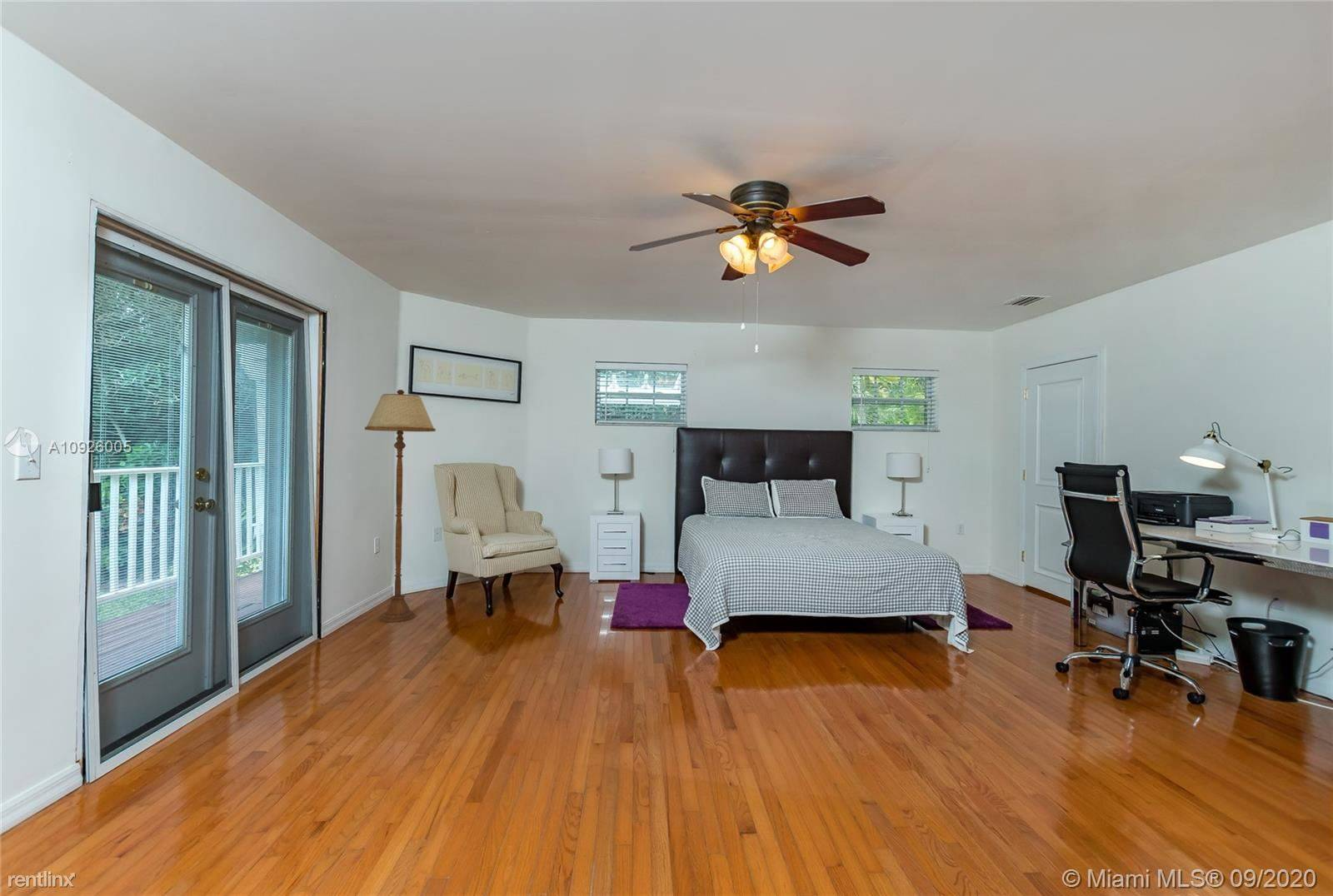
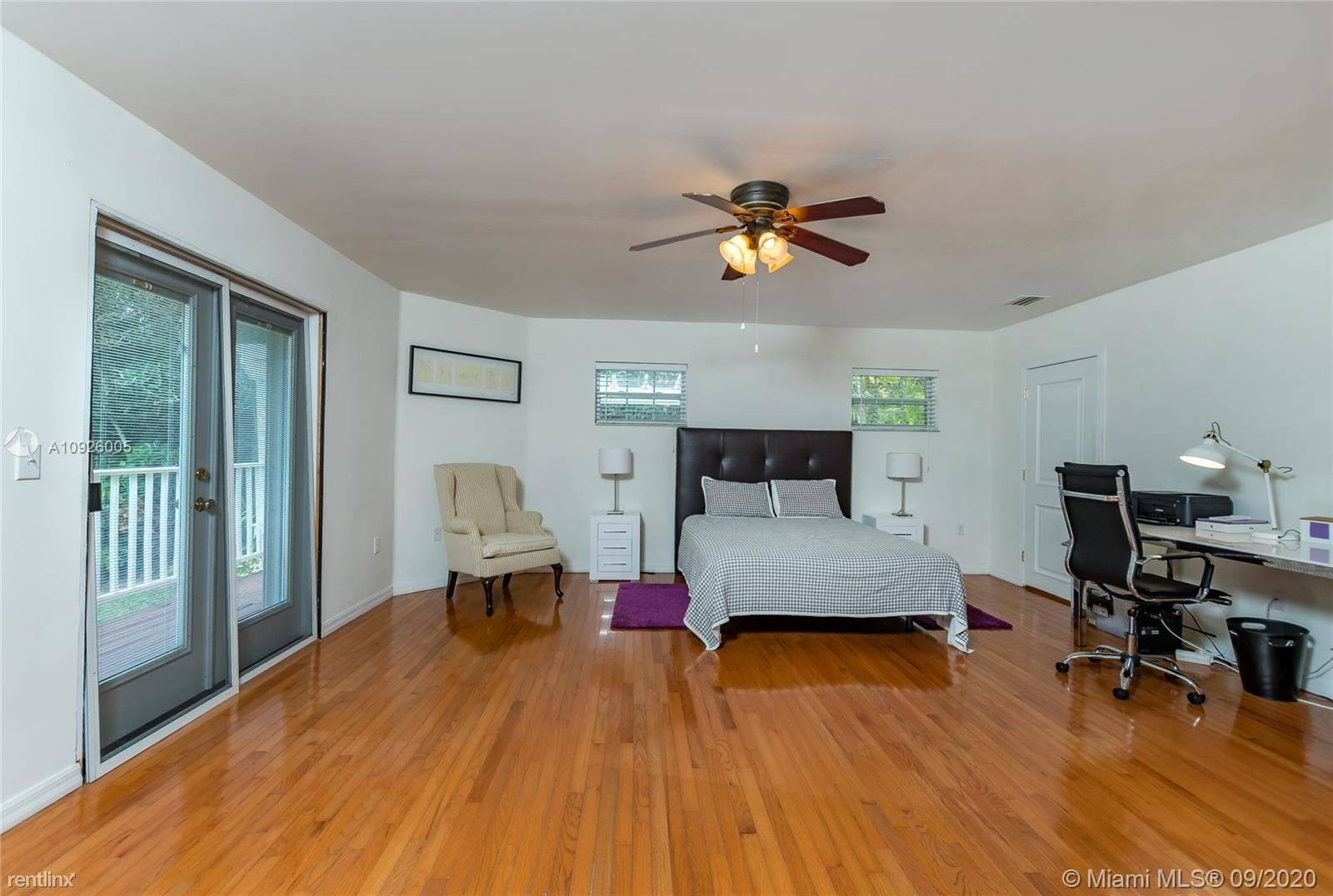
- floor lamp [364,389,437,623]
